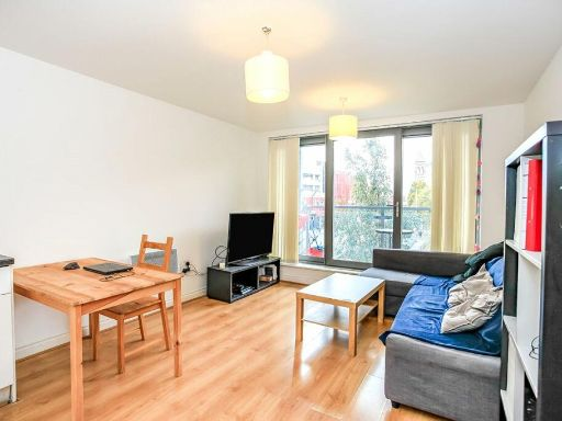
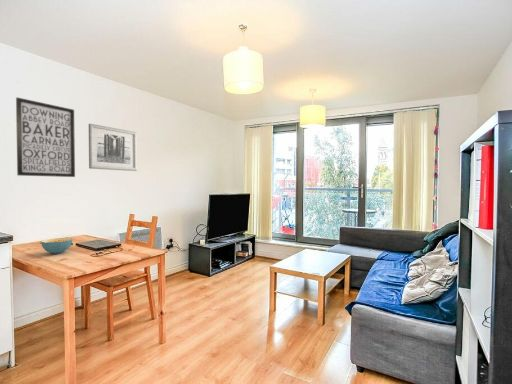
+ wall art [88,123,138,172]
+ cereal bowl [40,237,74,255]
+ wall art [15,96,76,178]
